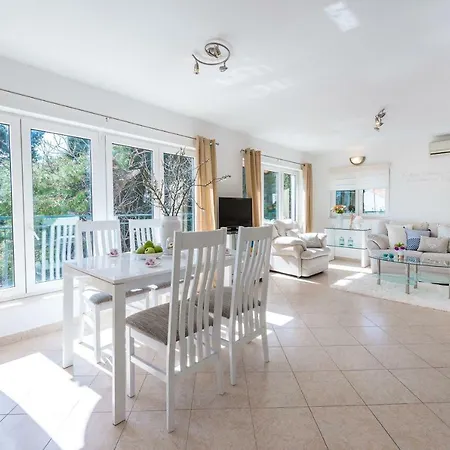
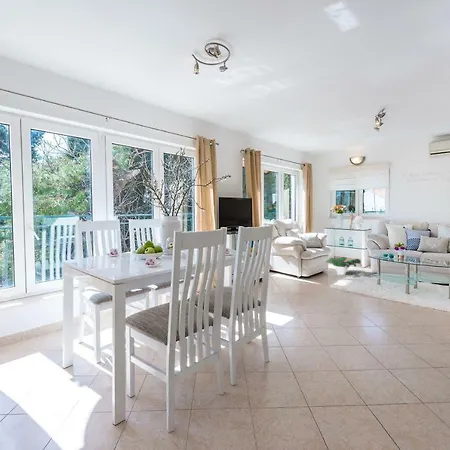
+ potted plant [325,256,363,276]
